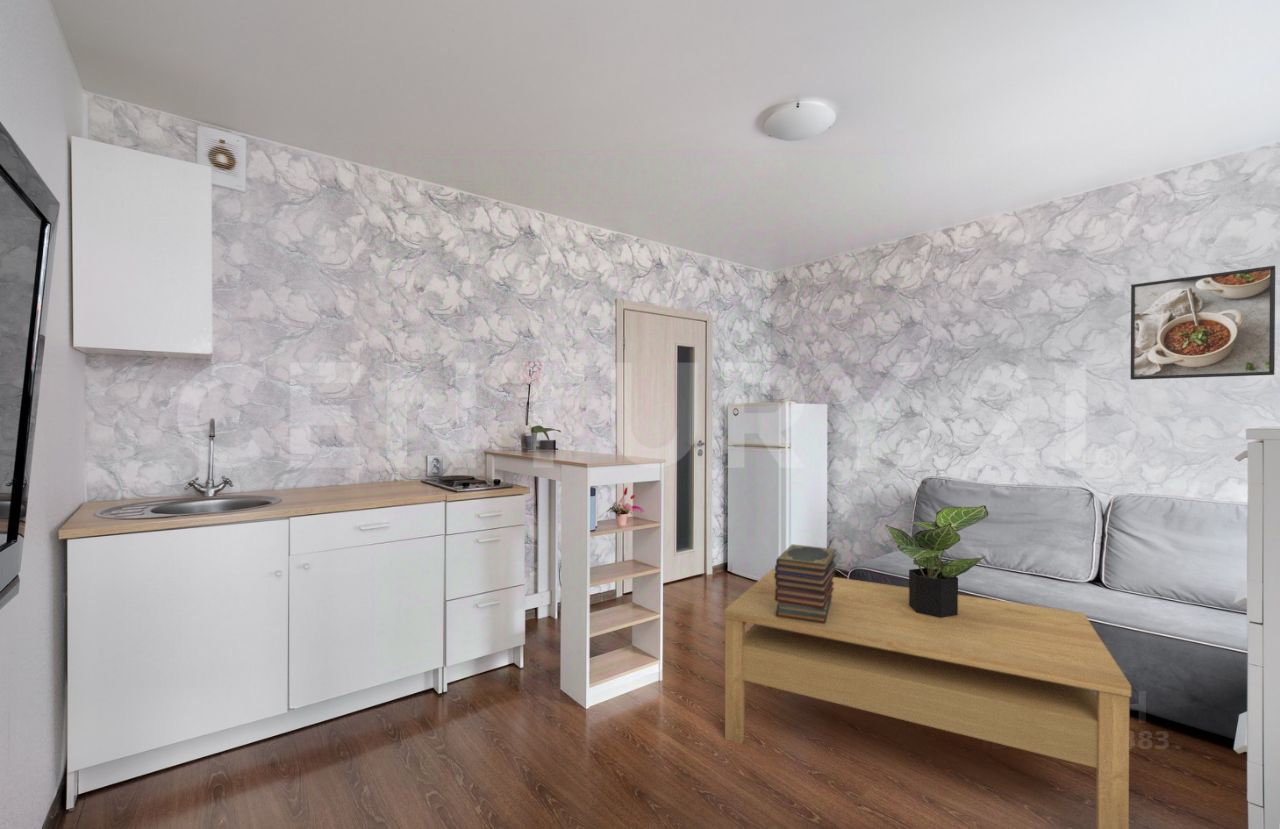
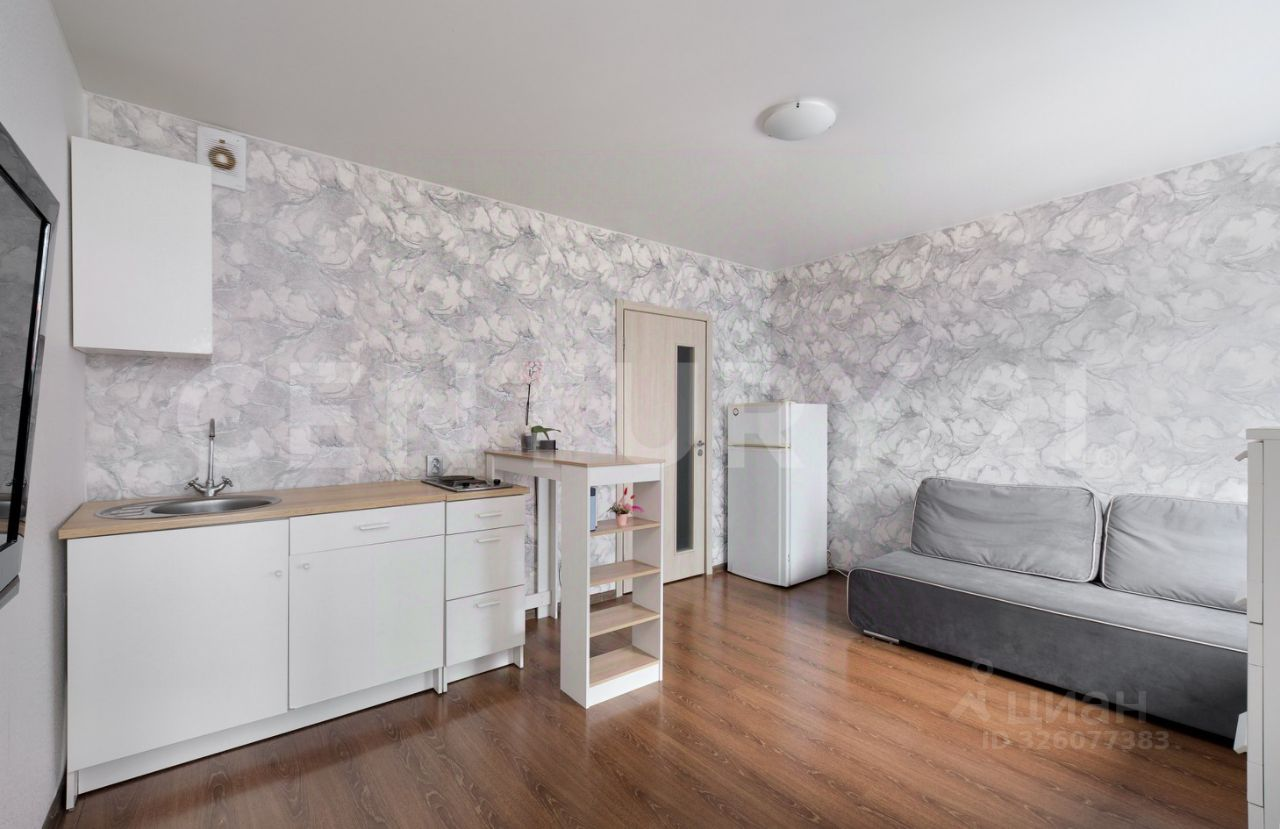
- coffee table [723,567,1132,829]
- potted plant [885,504,989,618]
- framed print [1130,265,1276,381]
- book stack [774,543,837,624]
